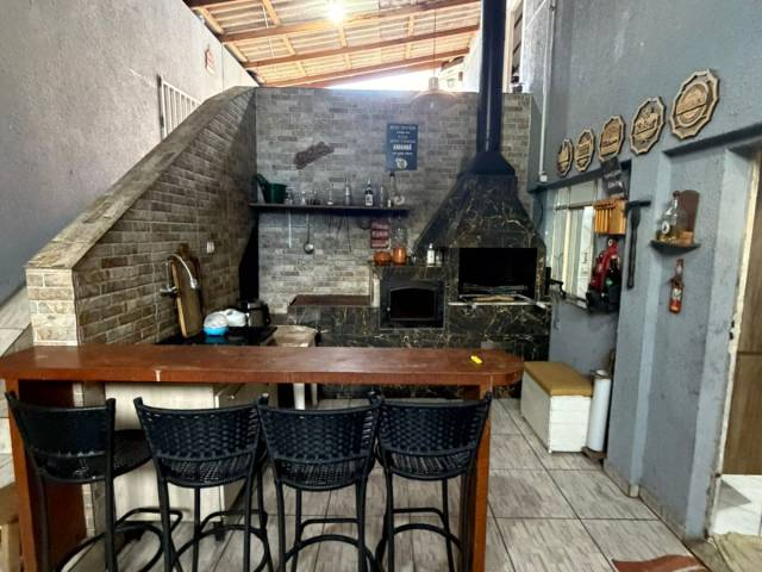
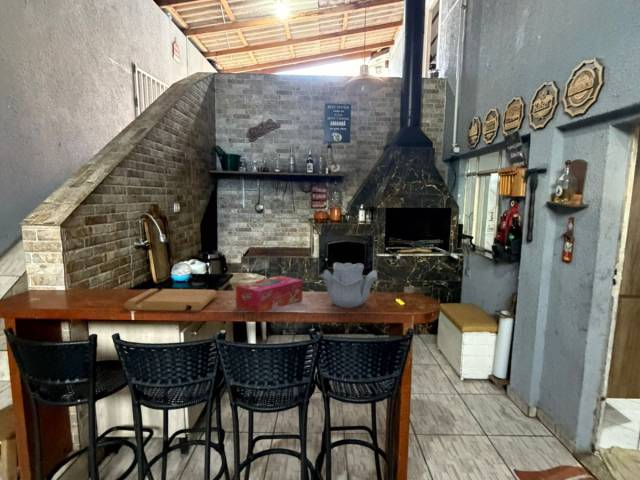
+ decorative bowl [319,262,378,309]
+ cutting board [123,288,218,311]
+ tissue box [235,275,304,314]
